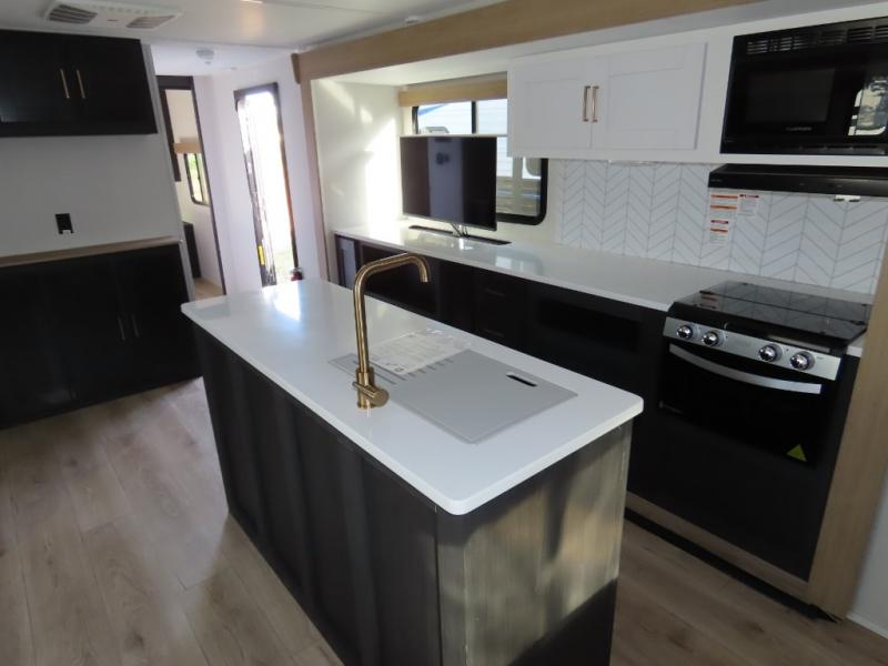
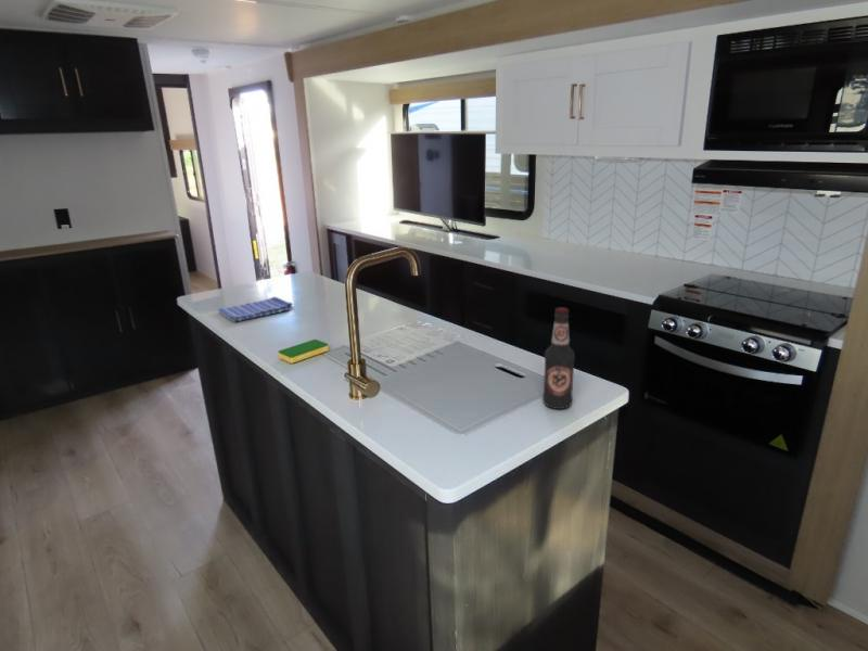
+ bottle [541,306,576,410]
+ dish sponge [278,339,330,365]
+ dish towel [217,296,294,323]
